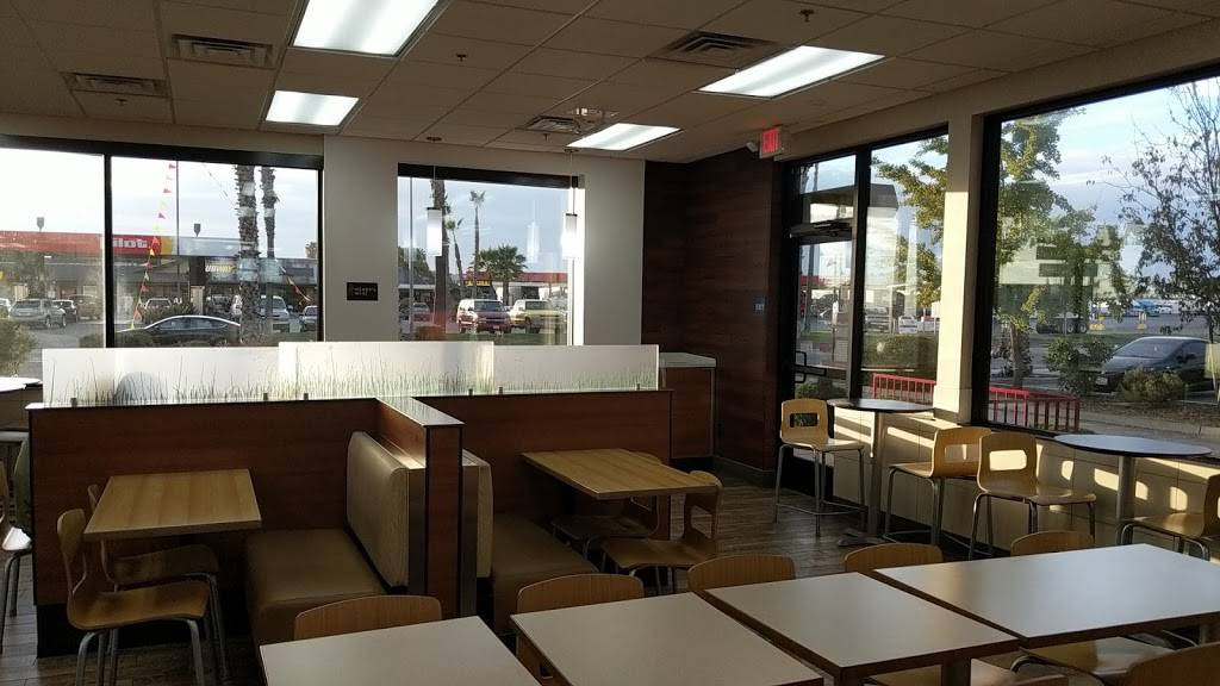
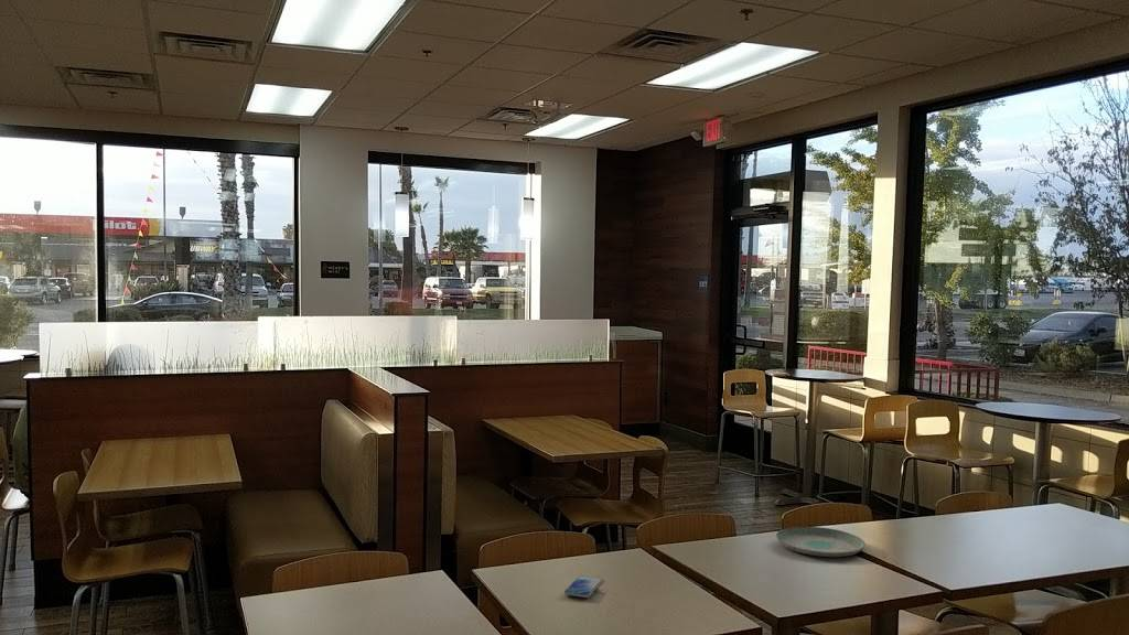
+ plate [775,526,867,558]
+ smartphone [563,574,604,599]
